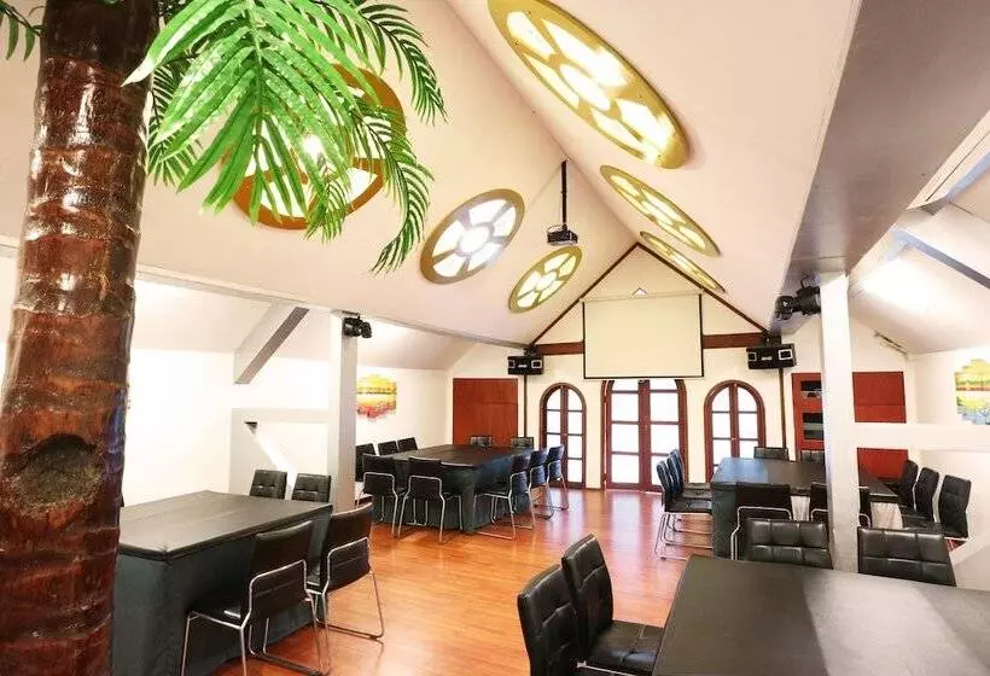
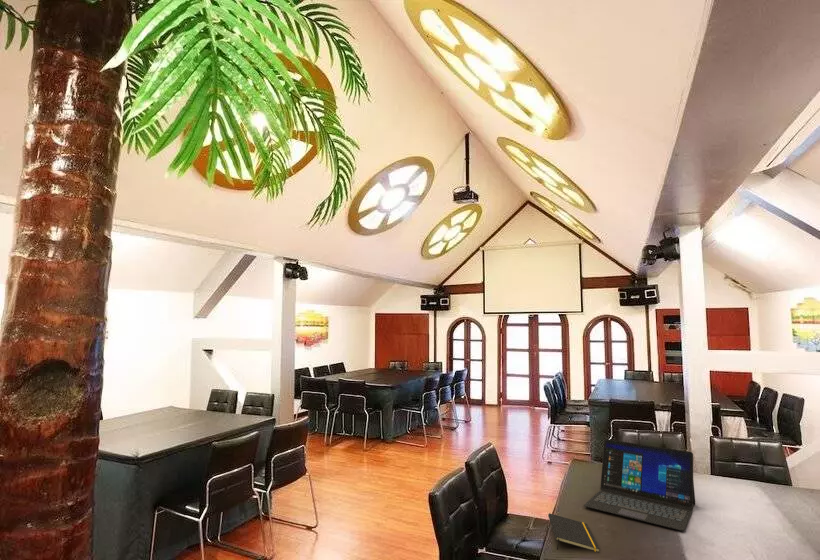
+ laptop [583,438,696,532]
+ notepad [547,512,601,553]
